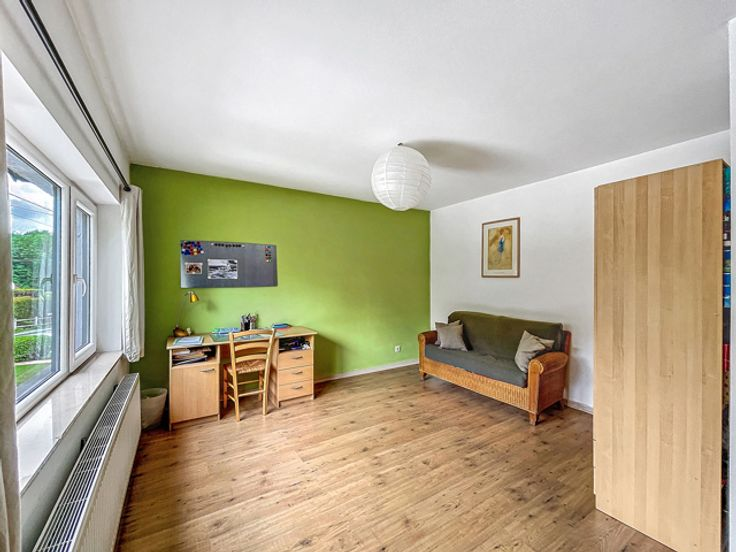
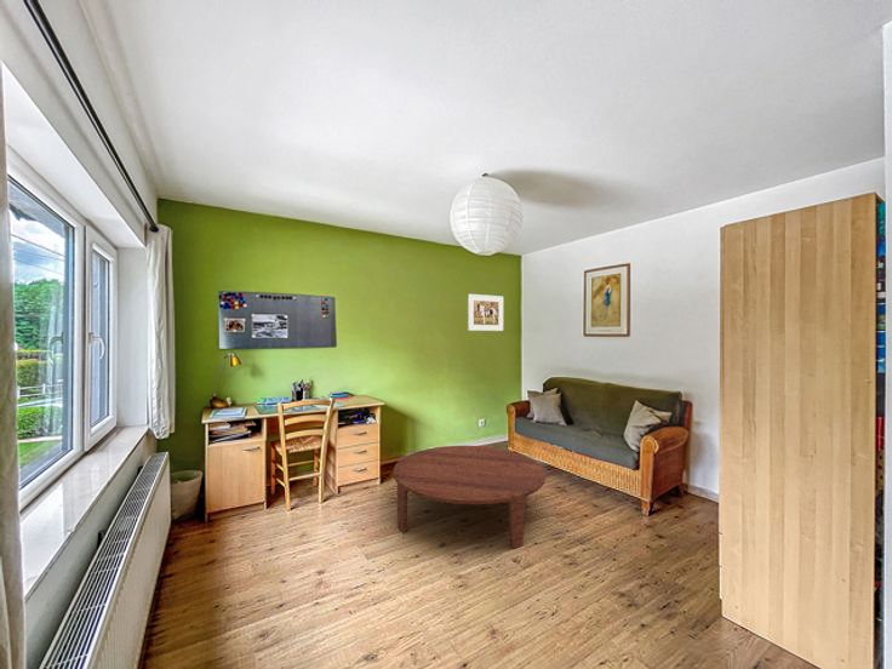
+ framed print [467,293,504,332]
+ coffee table [393,445,547,550]
